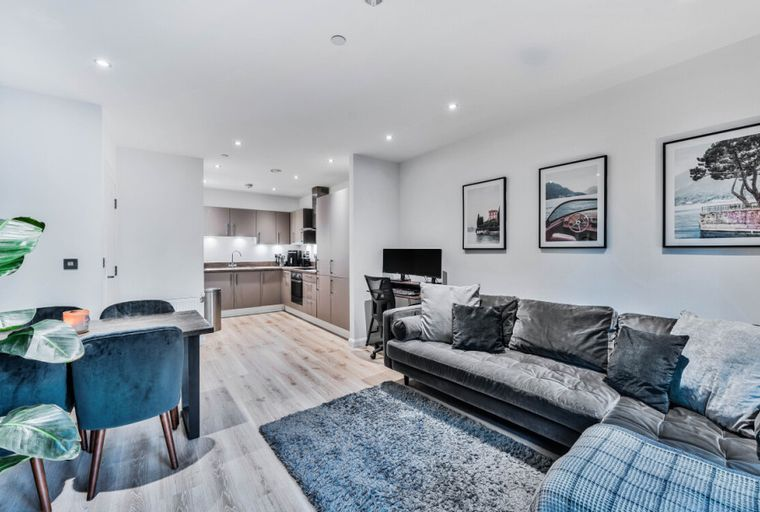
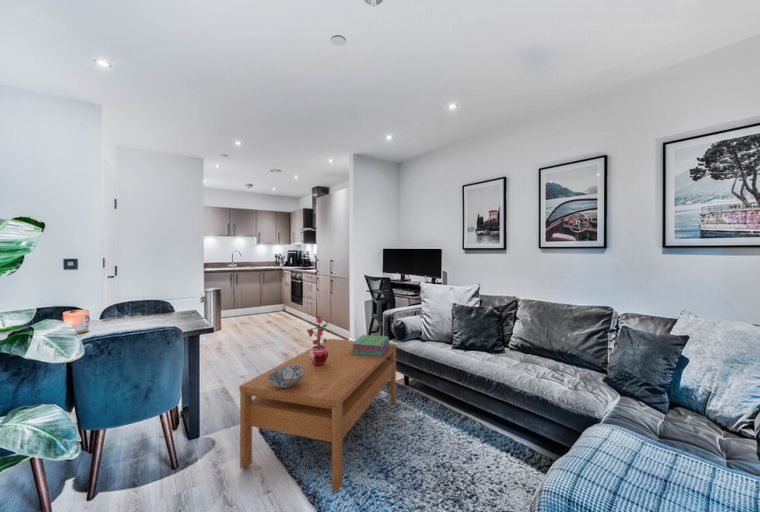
+ coffee table [238,338,397,493]
+ decorative bowl [268,365,305,388]
+ stack of books [351,334,391,357]
+ potted plant [306,316,334,366]
